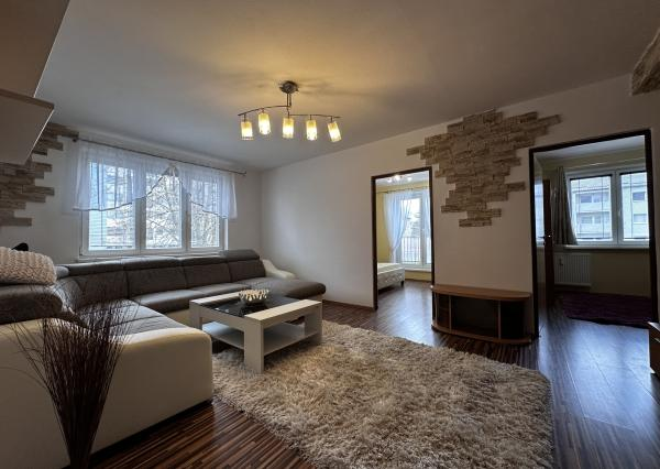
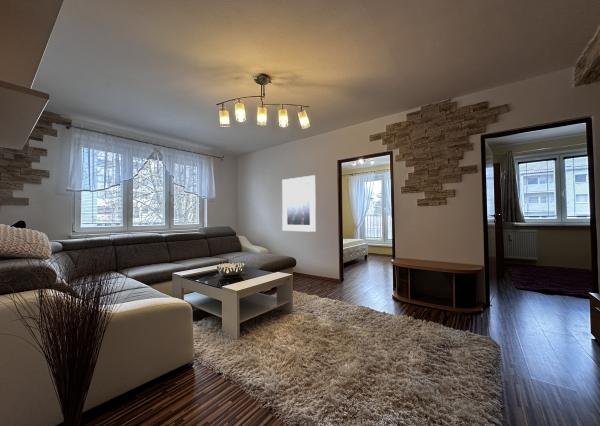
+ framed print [281,174,317,233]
